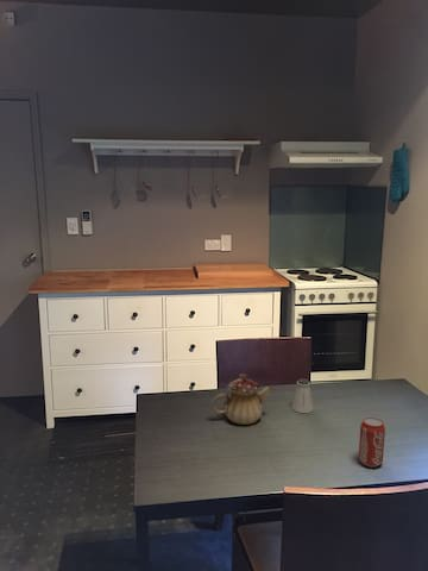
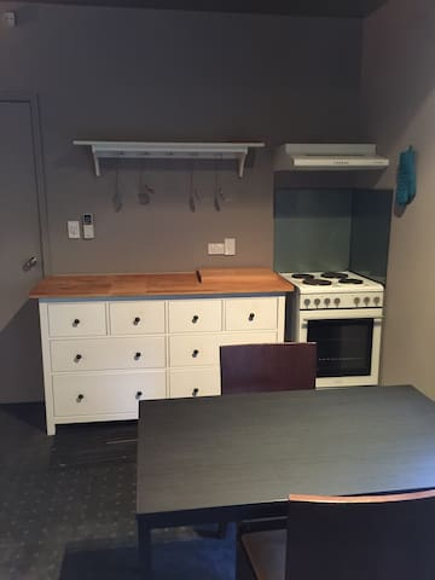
- beverage can [358,416,386,469]
- teapot [210,372,272,426]
- saltshaker [291,377,315,414]
